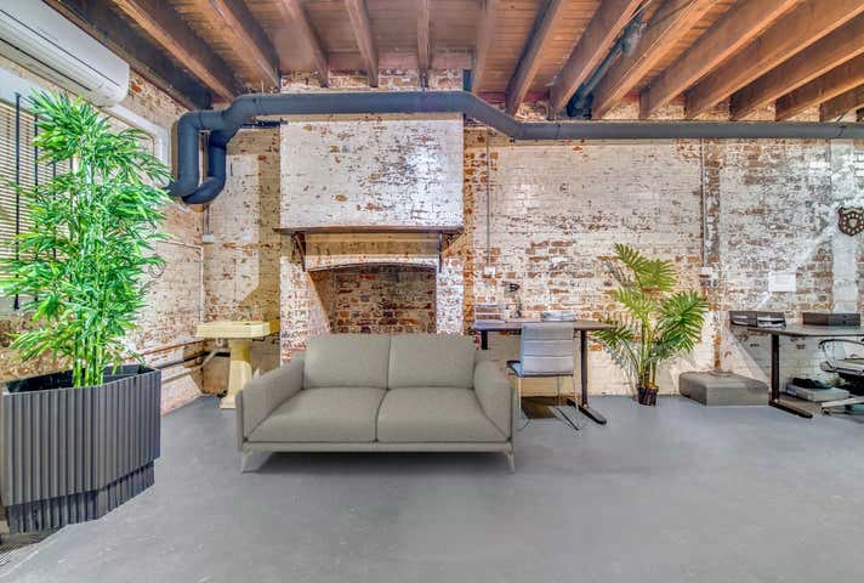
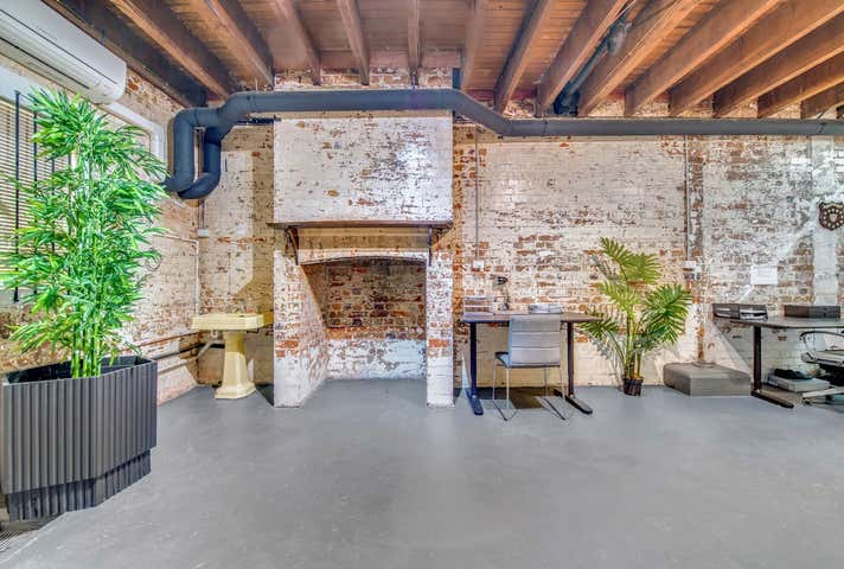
- sofa [233,333,521,474]
